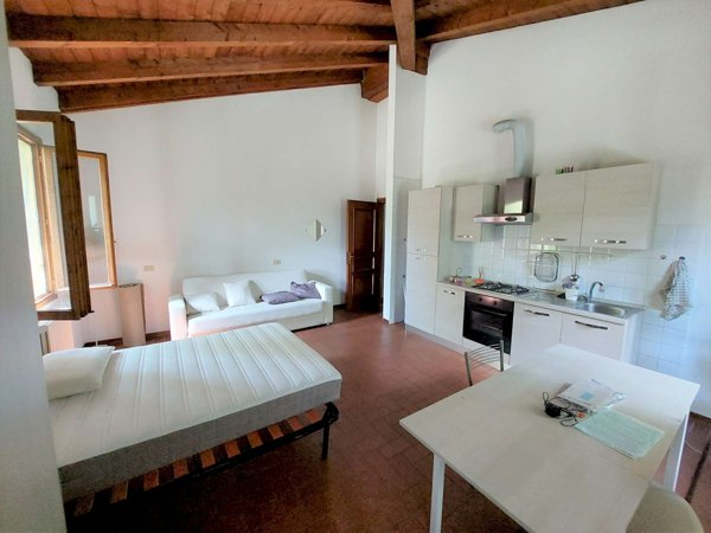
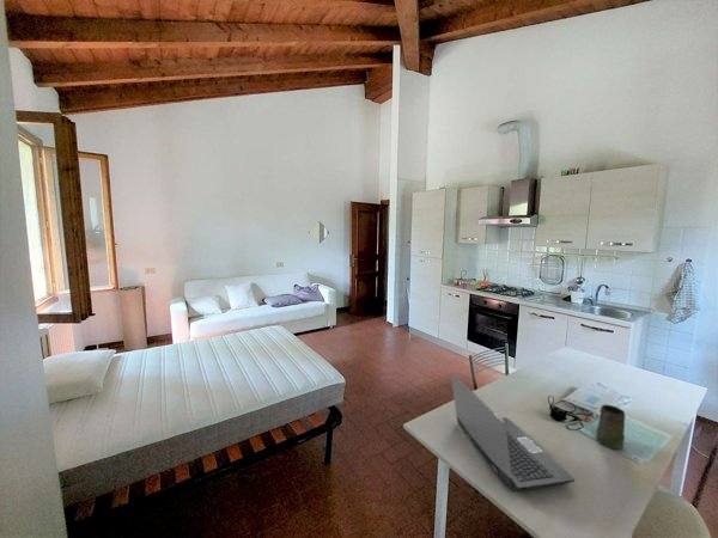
+ mug [595,404,626,451]
+ laptop computer [449,372,576,493]
